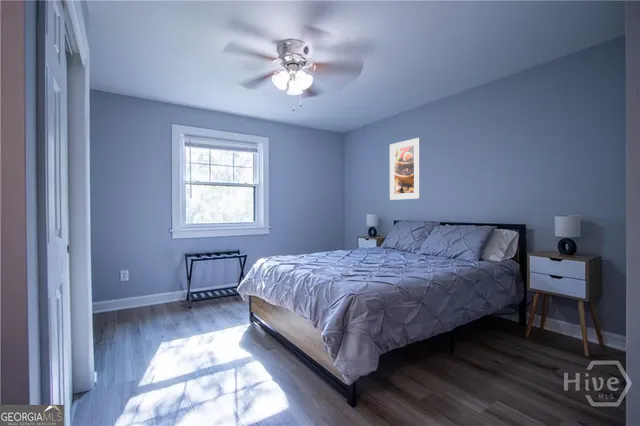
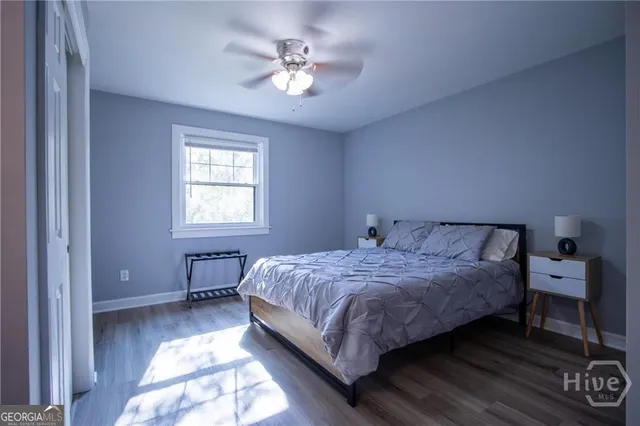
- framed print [389,137,421,201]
